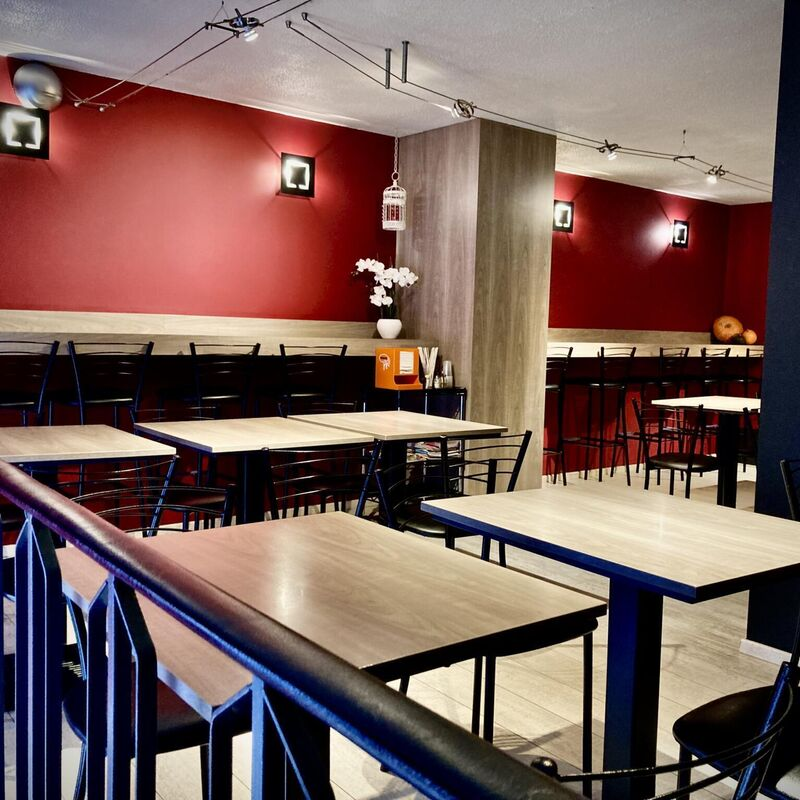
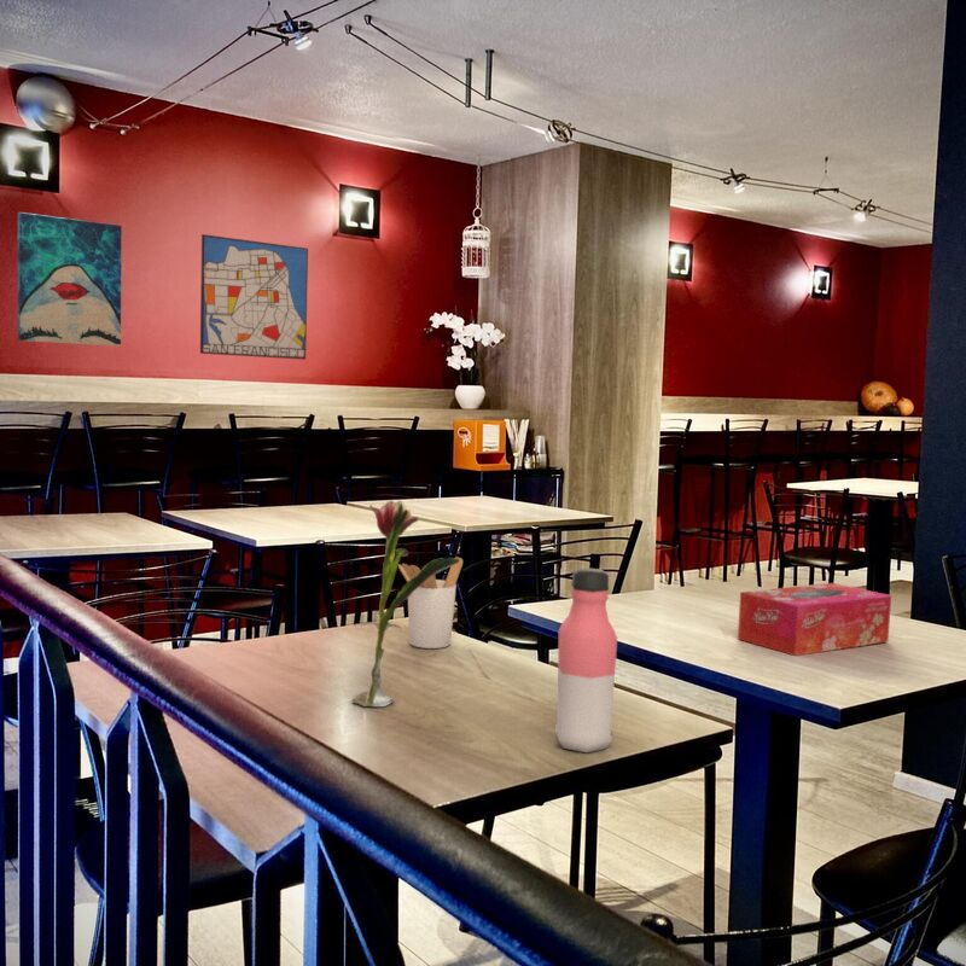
+ tissue box [737,582,892,657]
+ wall art [199,233,309,361]
+ flower [351,499,459,708]
+ wall art [17,211,123,348]
+ utensil holder [397,555,464,650]
+ water bottle [553,566,618,753]
